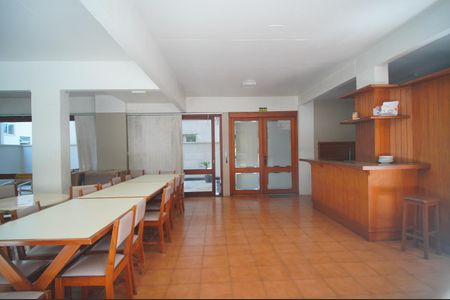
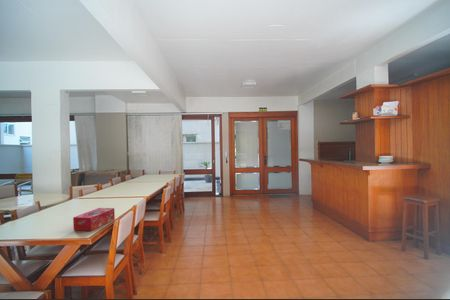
+ tissue box [72,207,116,232]
